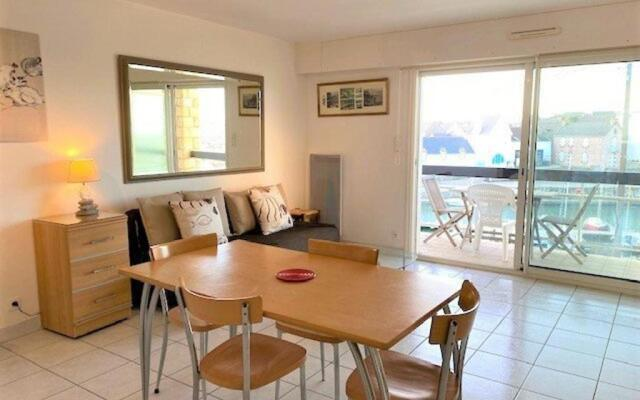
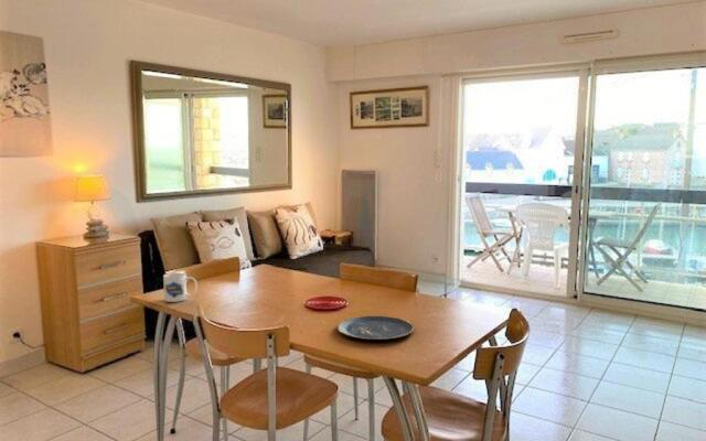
+ plate [335,314,416,341]
+ mug [162,271,199,303]
